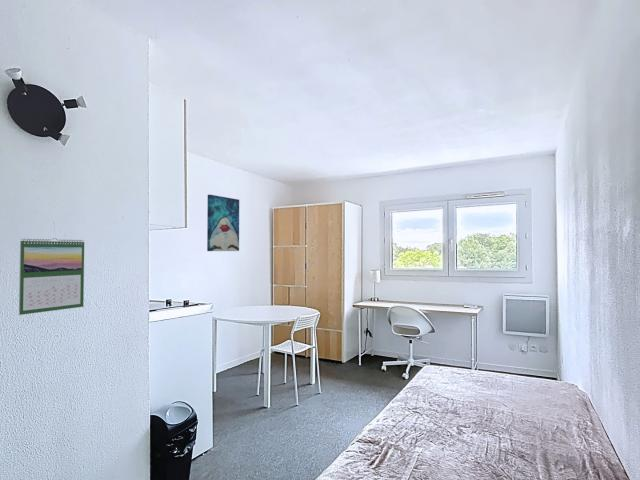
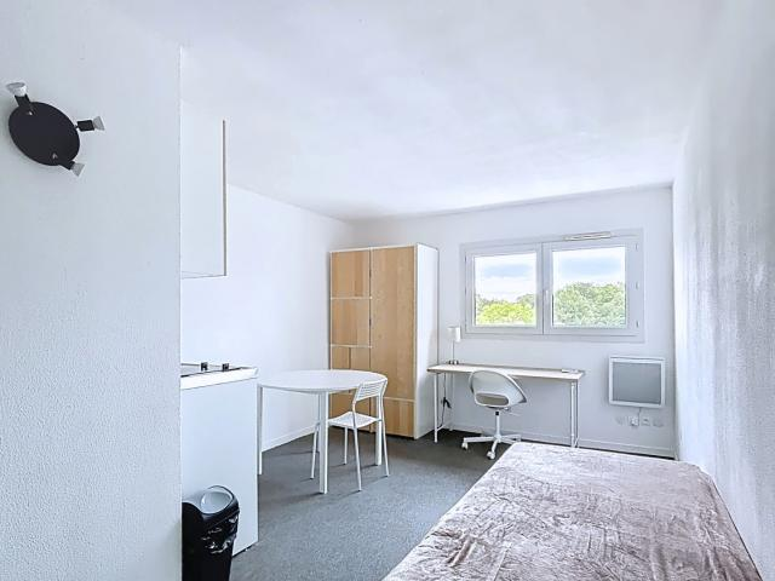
- wall art [206,194,240,252]
- calendar [18,237,85,316]
